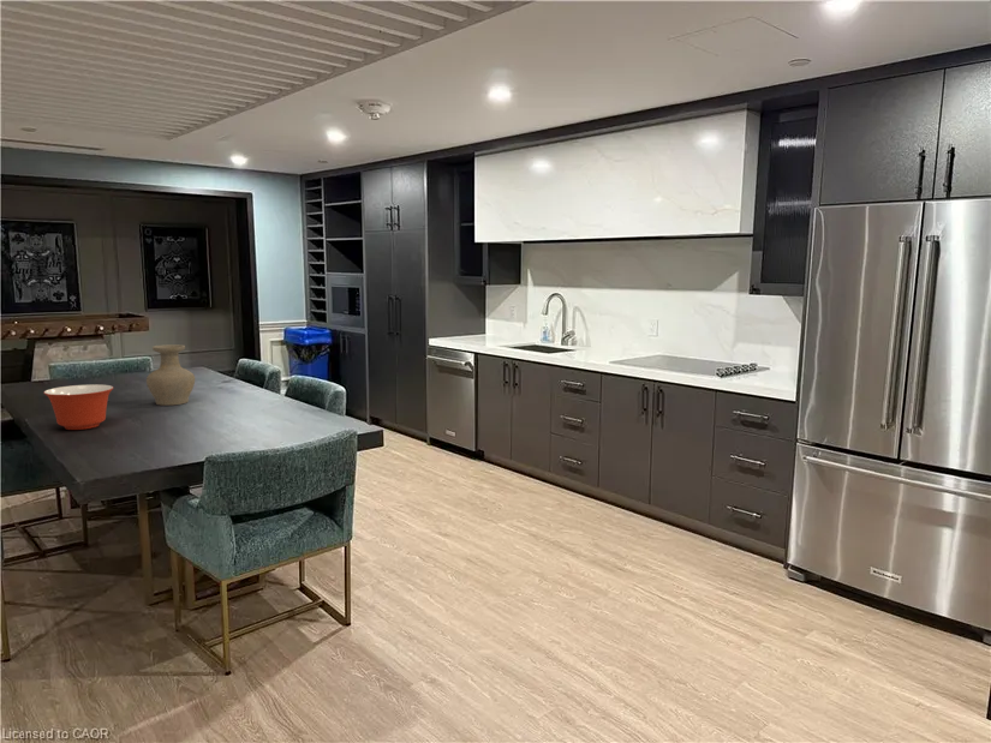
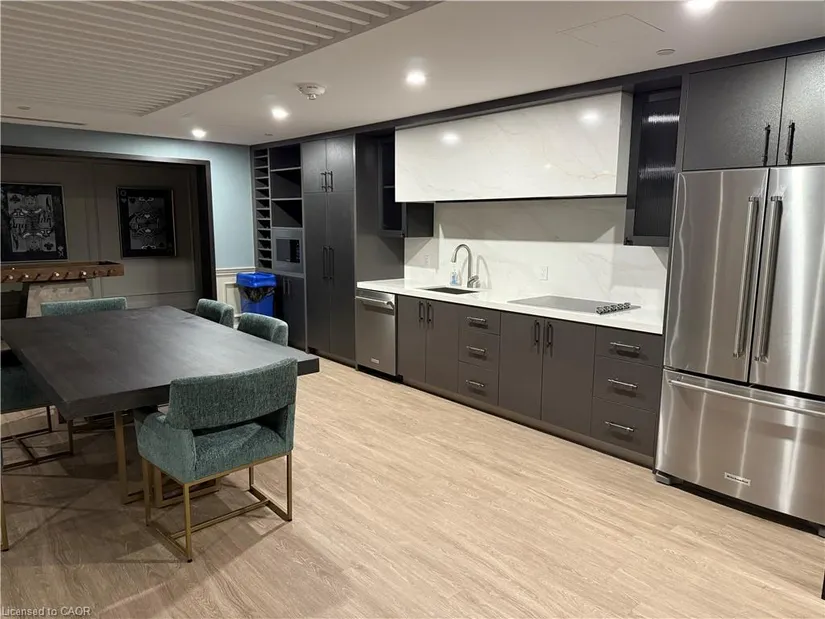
- vase [145,343,196,407]
- mixing bowl [42,384,114,431]
